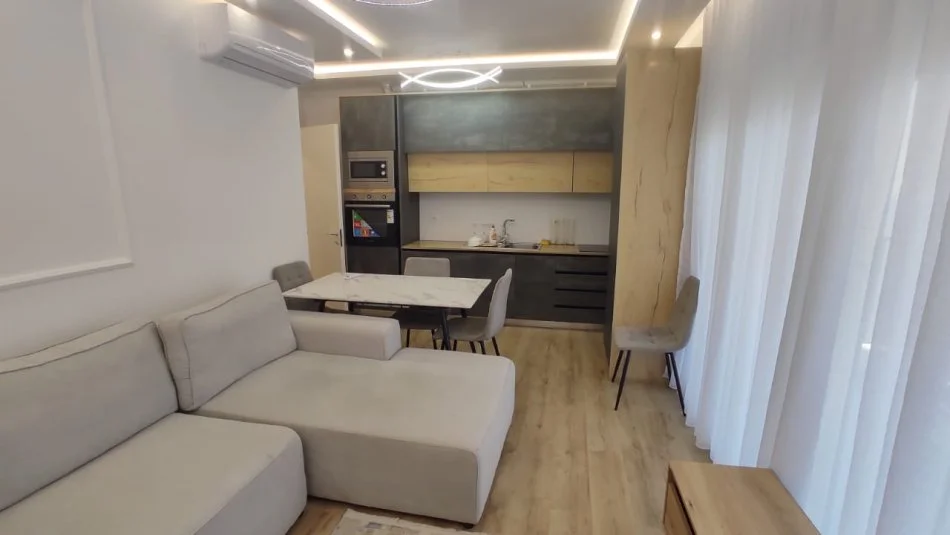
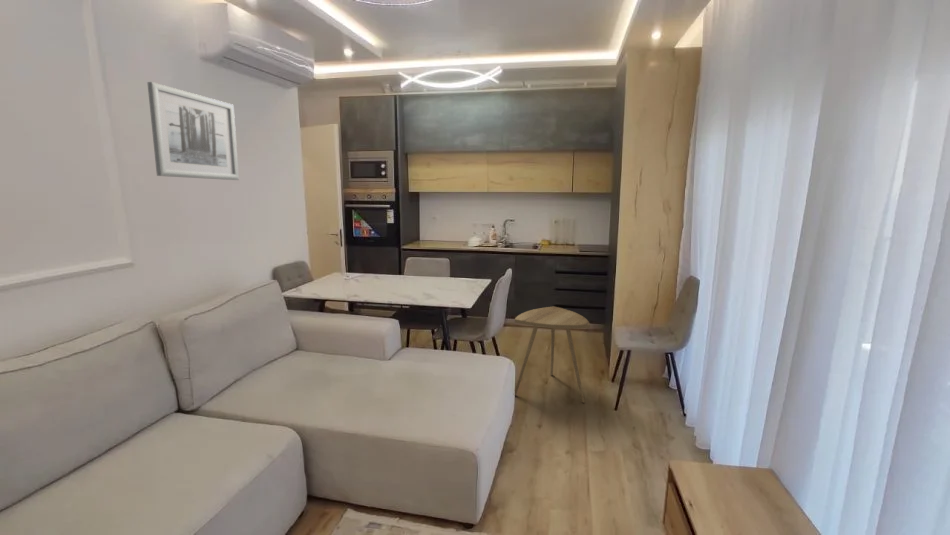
+ side table [514,306,591,404]
+ wall art [146,81,240,181]
